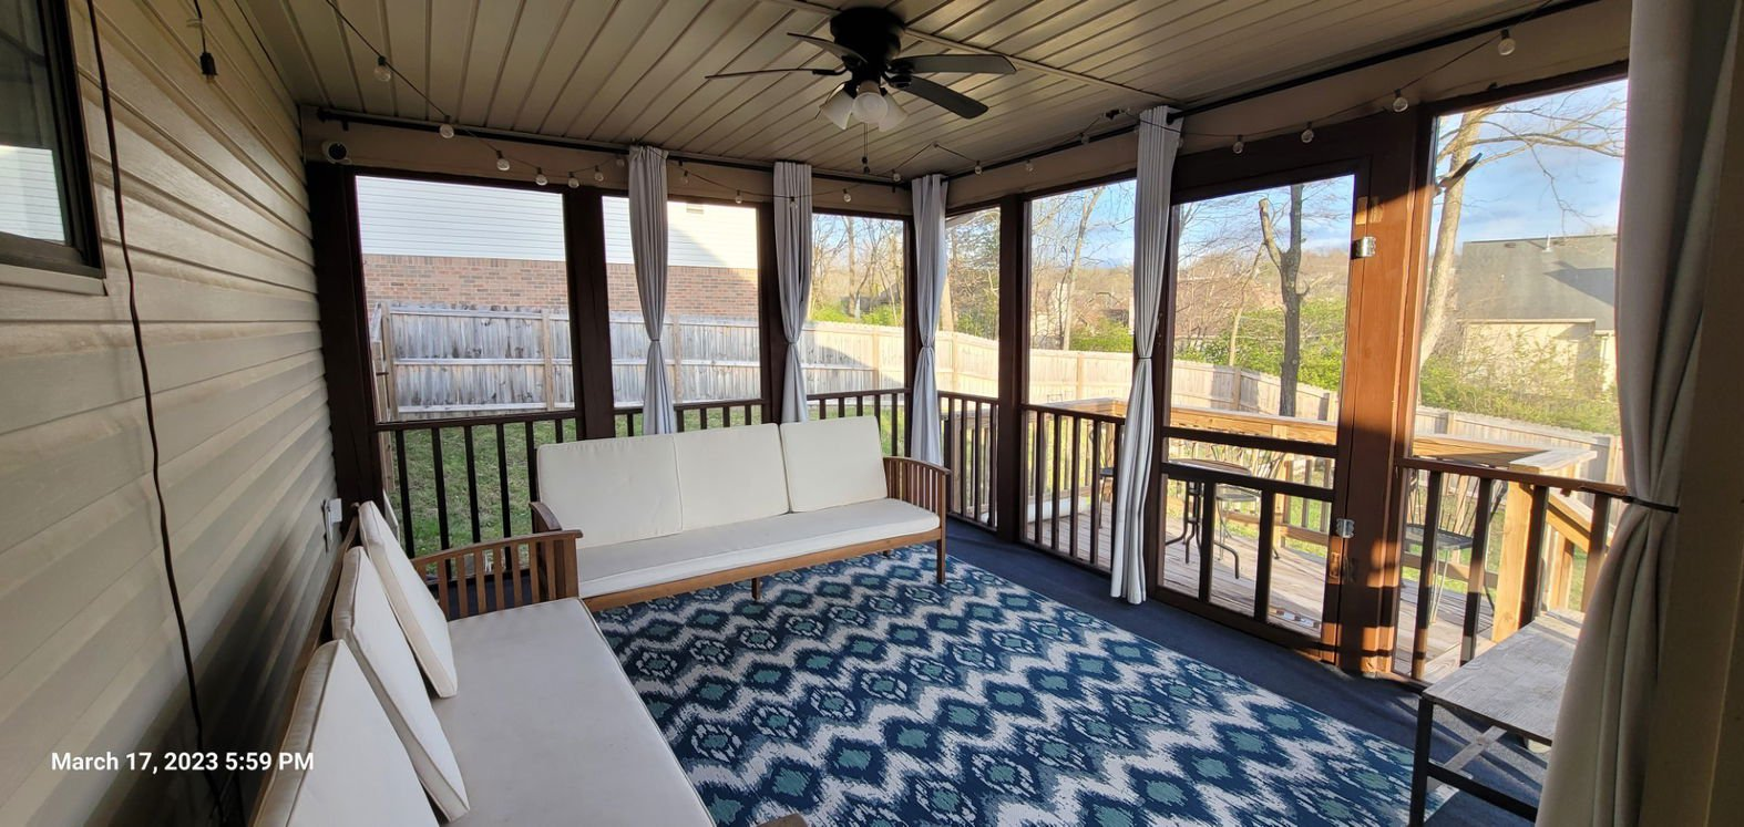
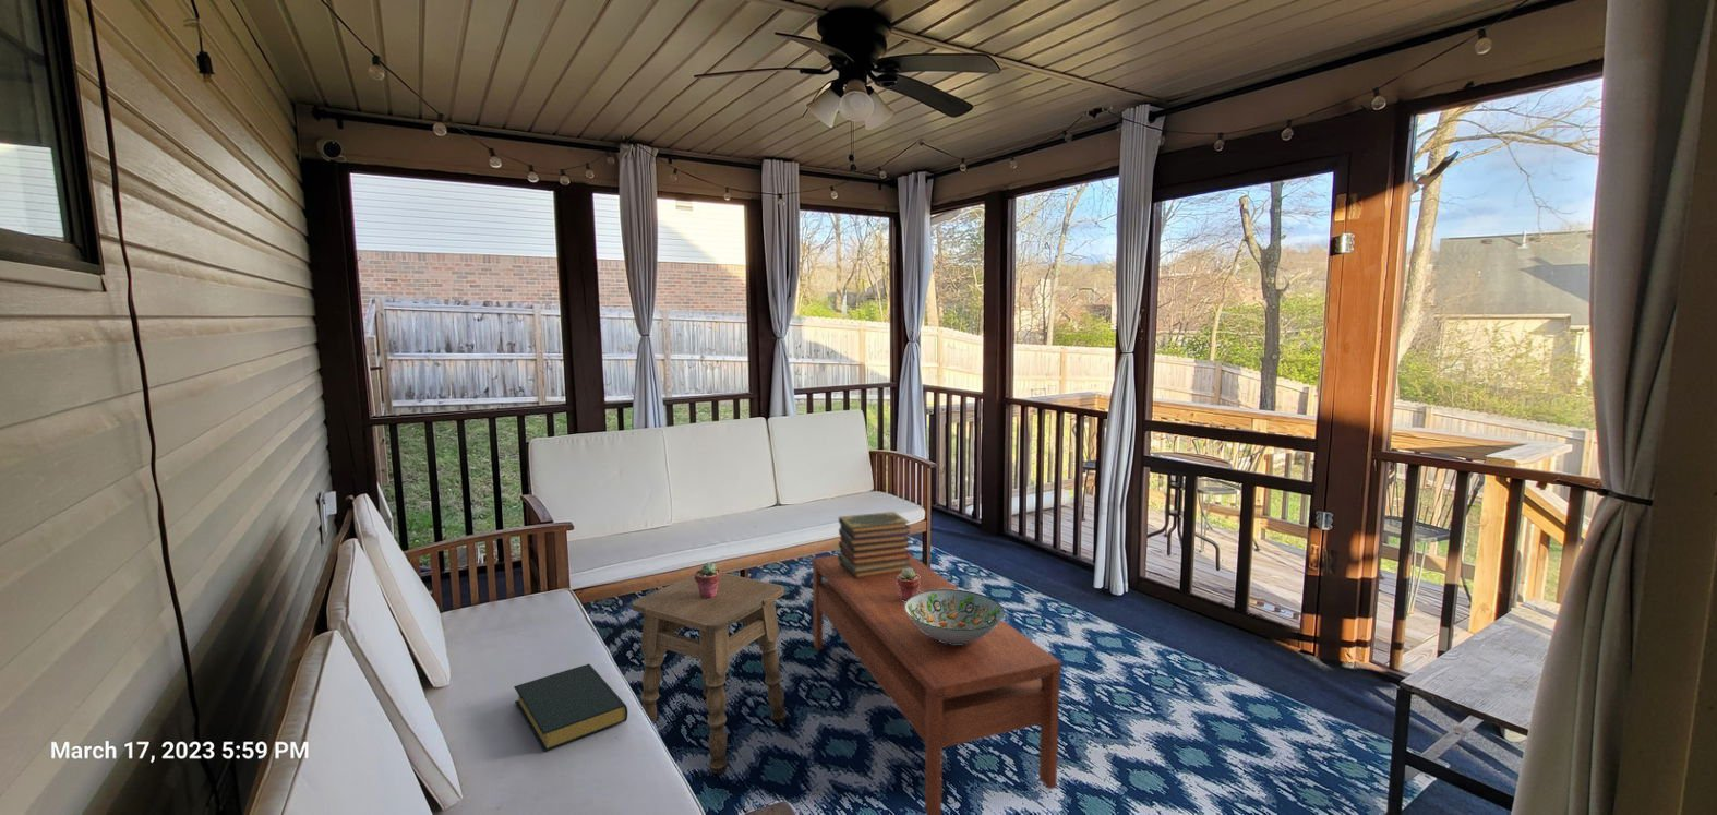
+ potted succulent [694,562,722,599]
+ decorative bowl [906,589,1005,644]
+ coffee table [810,553,1062,815]
+ hardback book [512,664,629,751]
+ side table [632,572,787,774]
+ book stack [837,510,912,578]
+ potted succulent [897,569,921,601]
